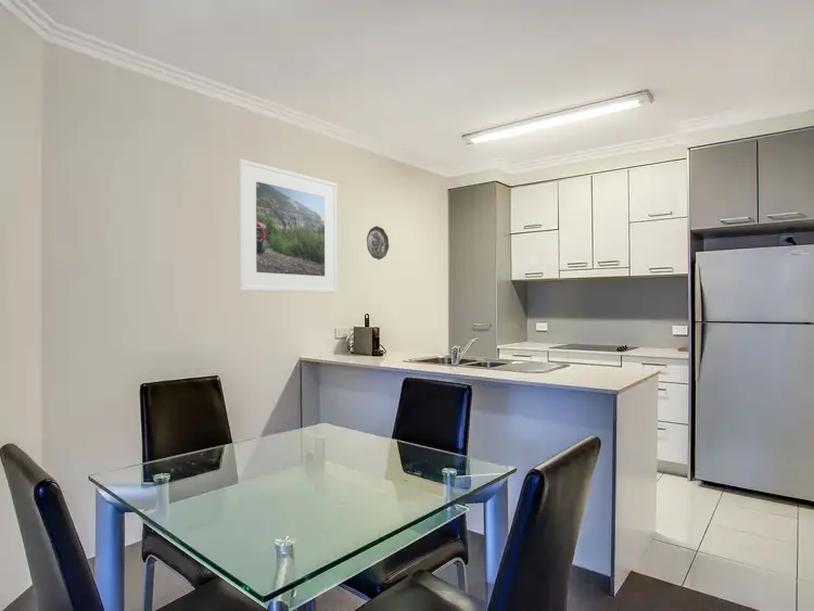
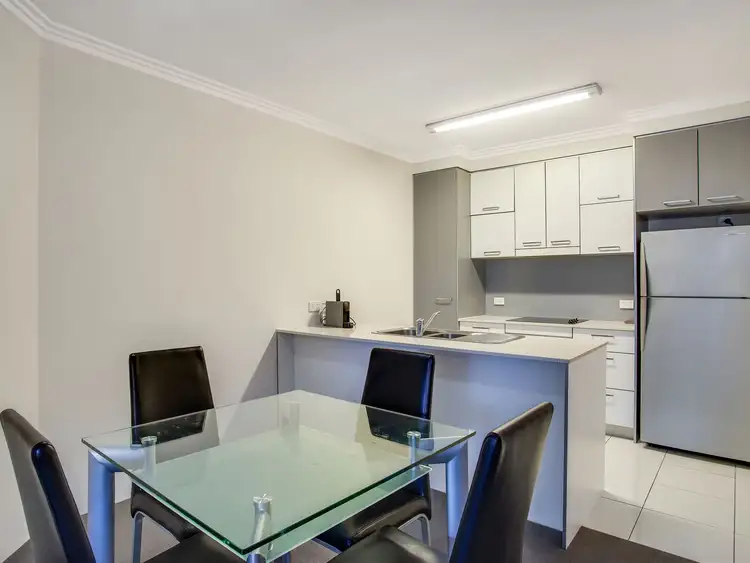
- decorative plate [366,225,390,260]
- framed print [237,157,339,294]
